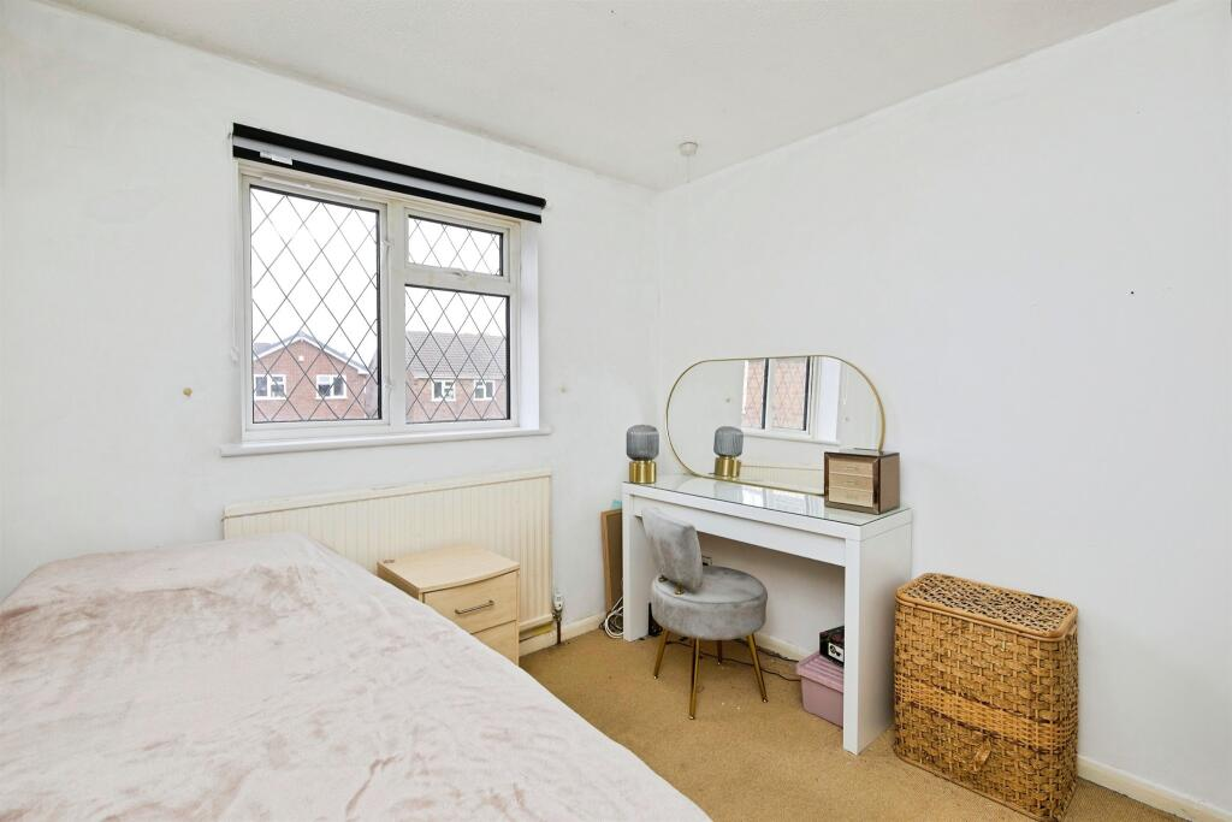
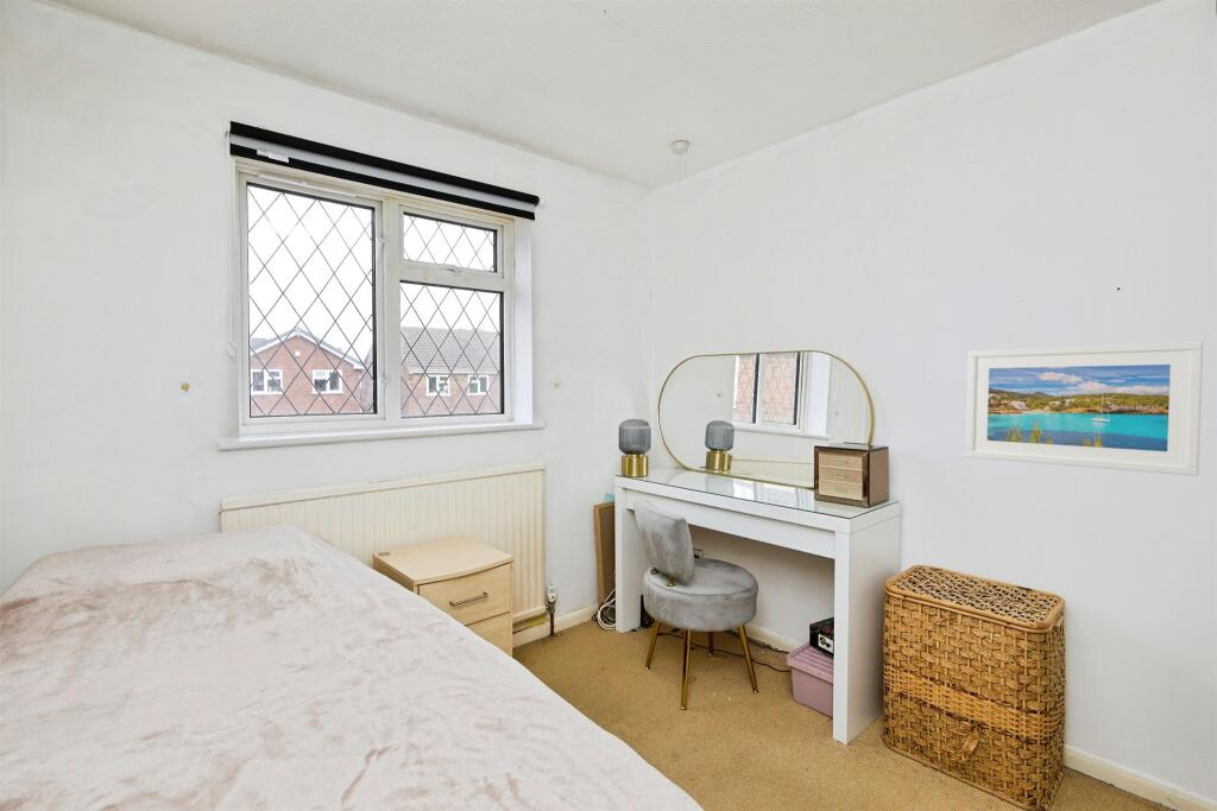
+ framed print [965,340,1204,477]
